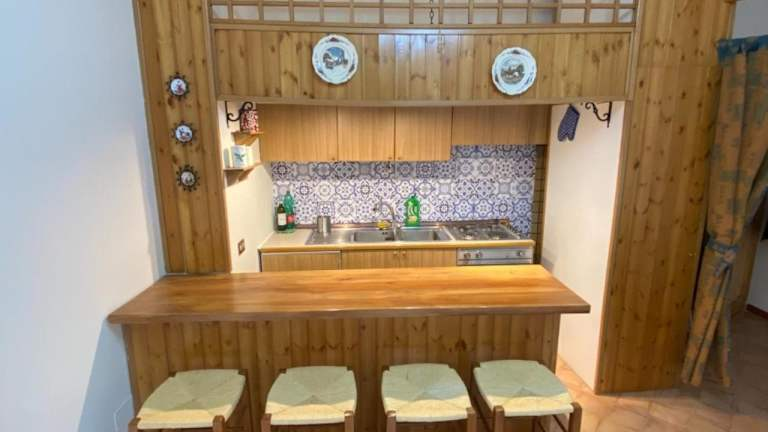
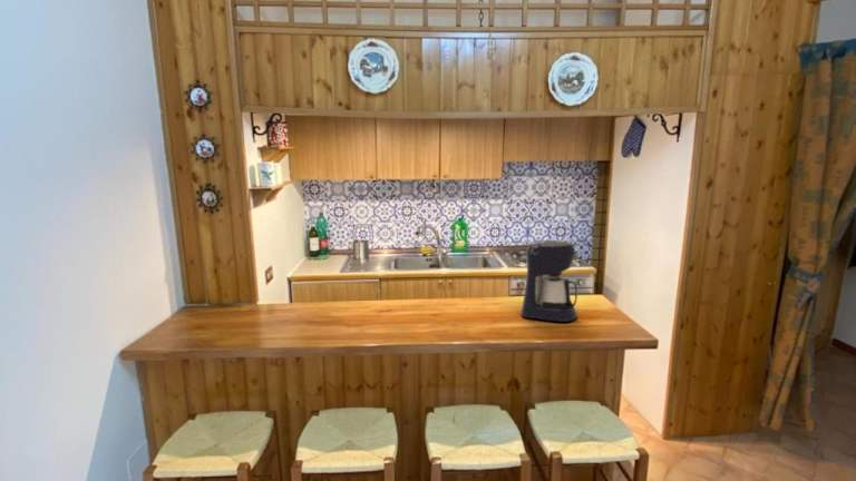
+ coffee maker [521,239,578,323]
